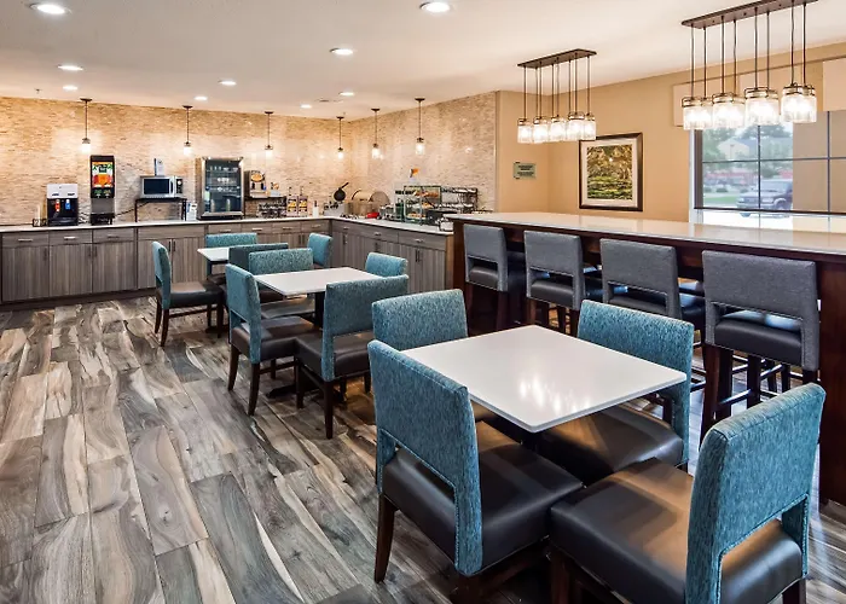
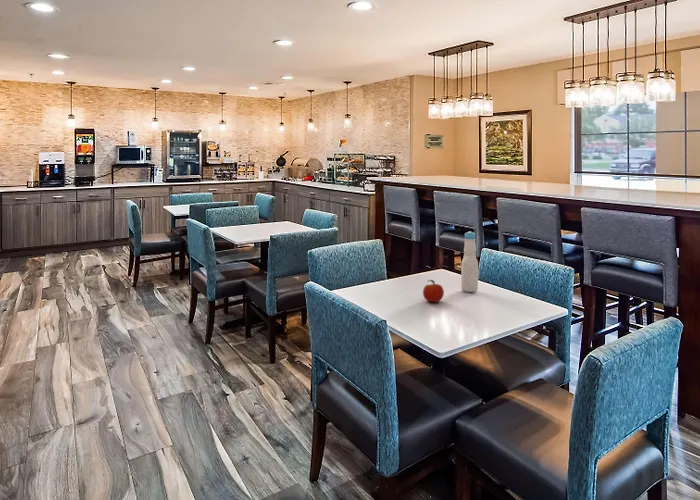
+ bottle [460,230,479,293]
+ fruit [422,279,445,303]
